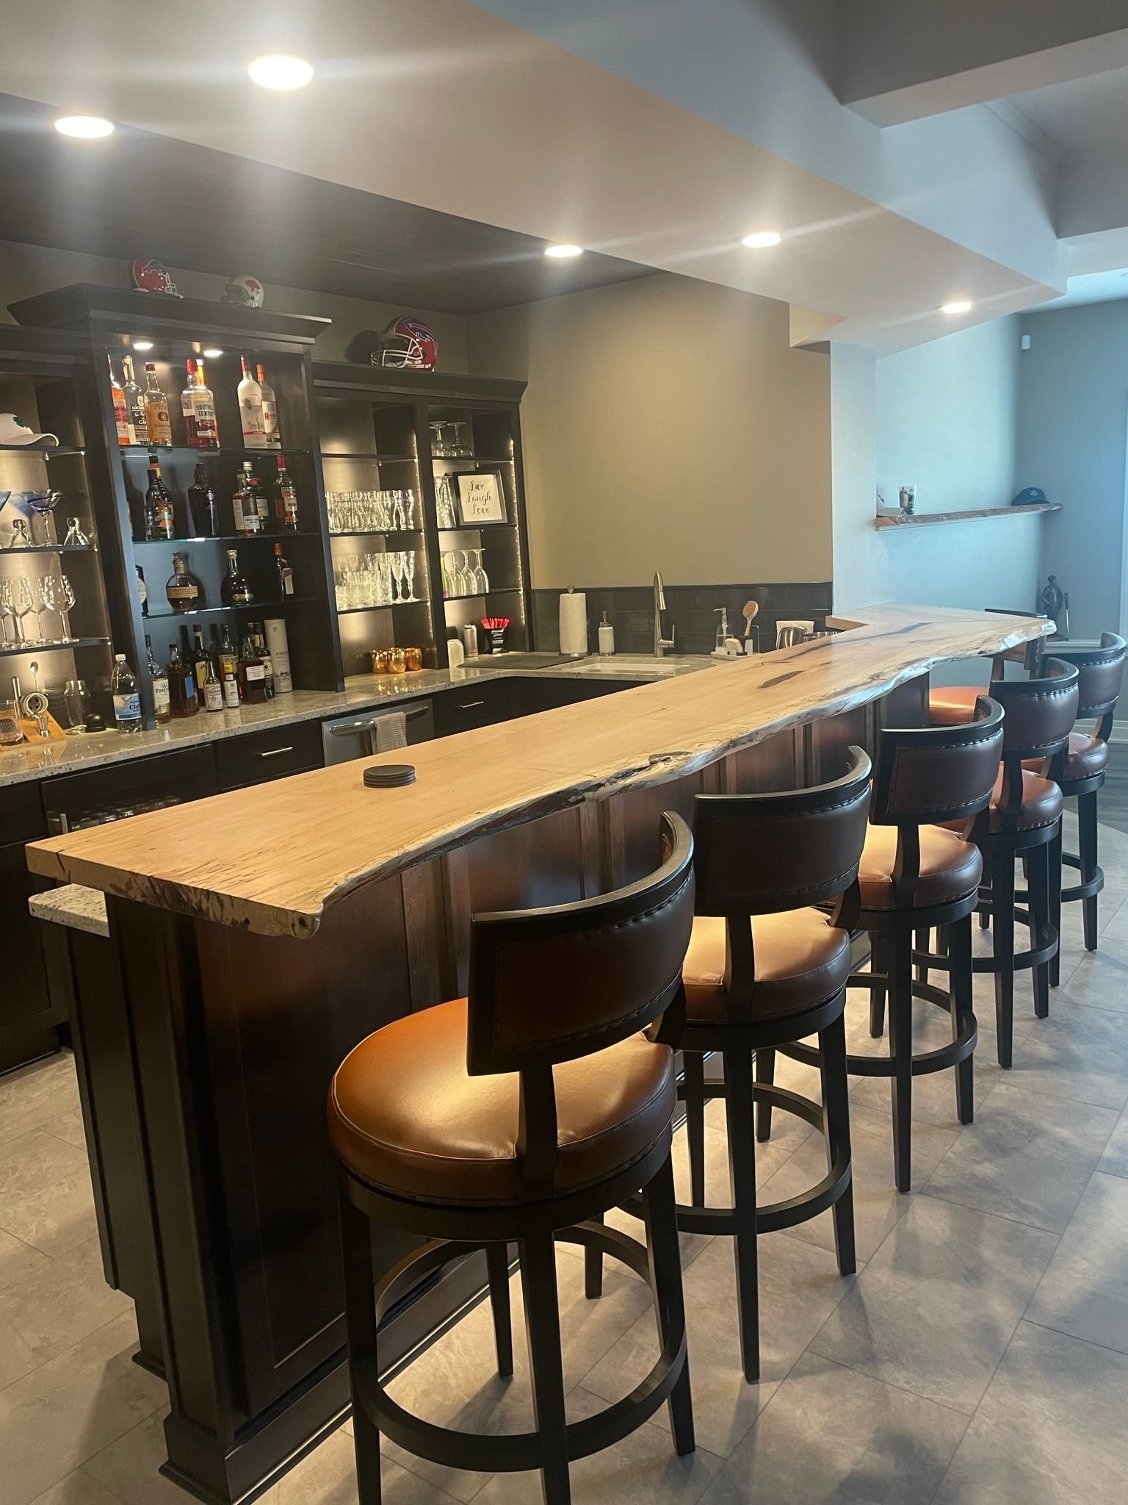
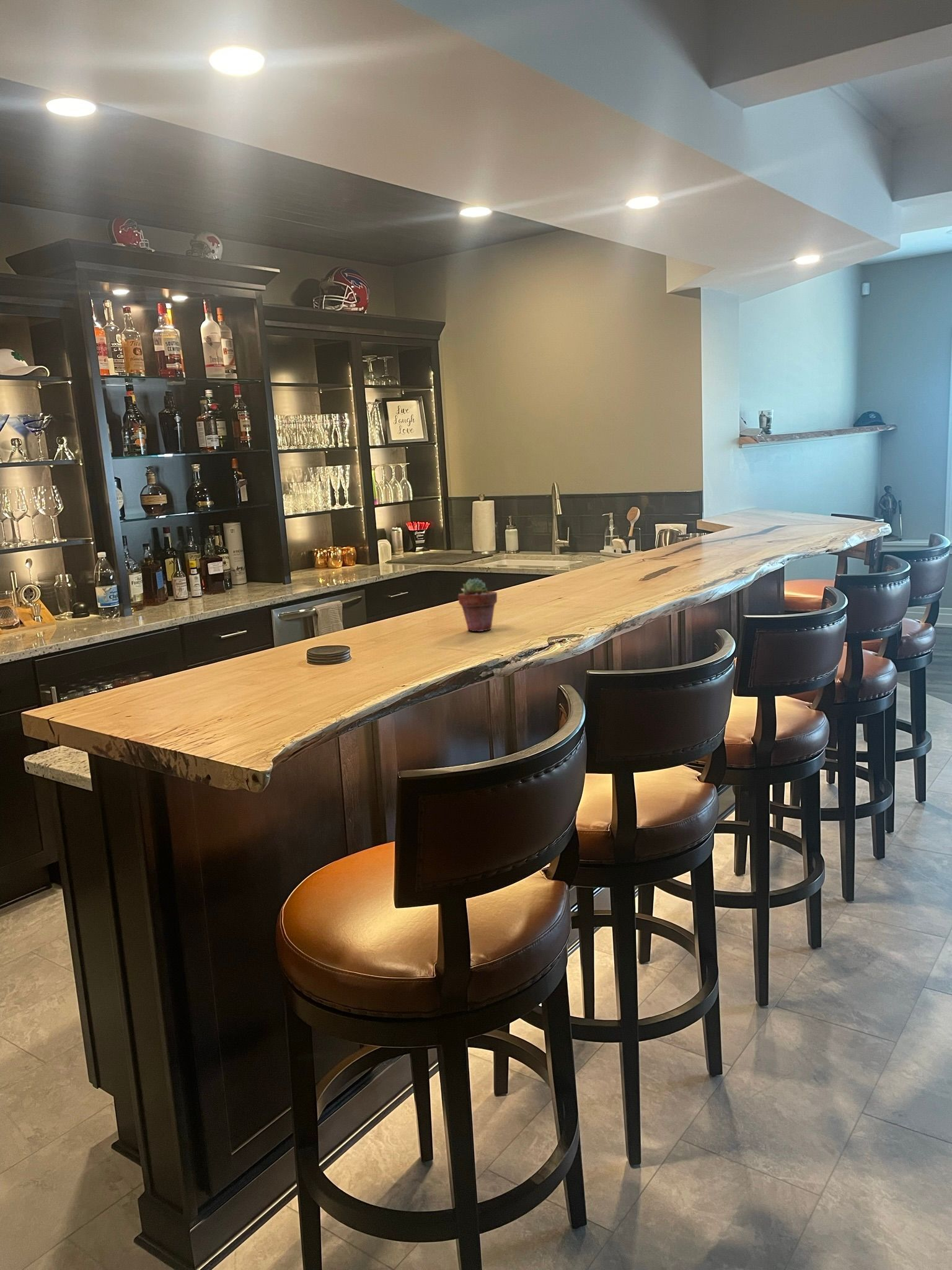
+ potted succulent [457,577,498,632]
